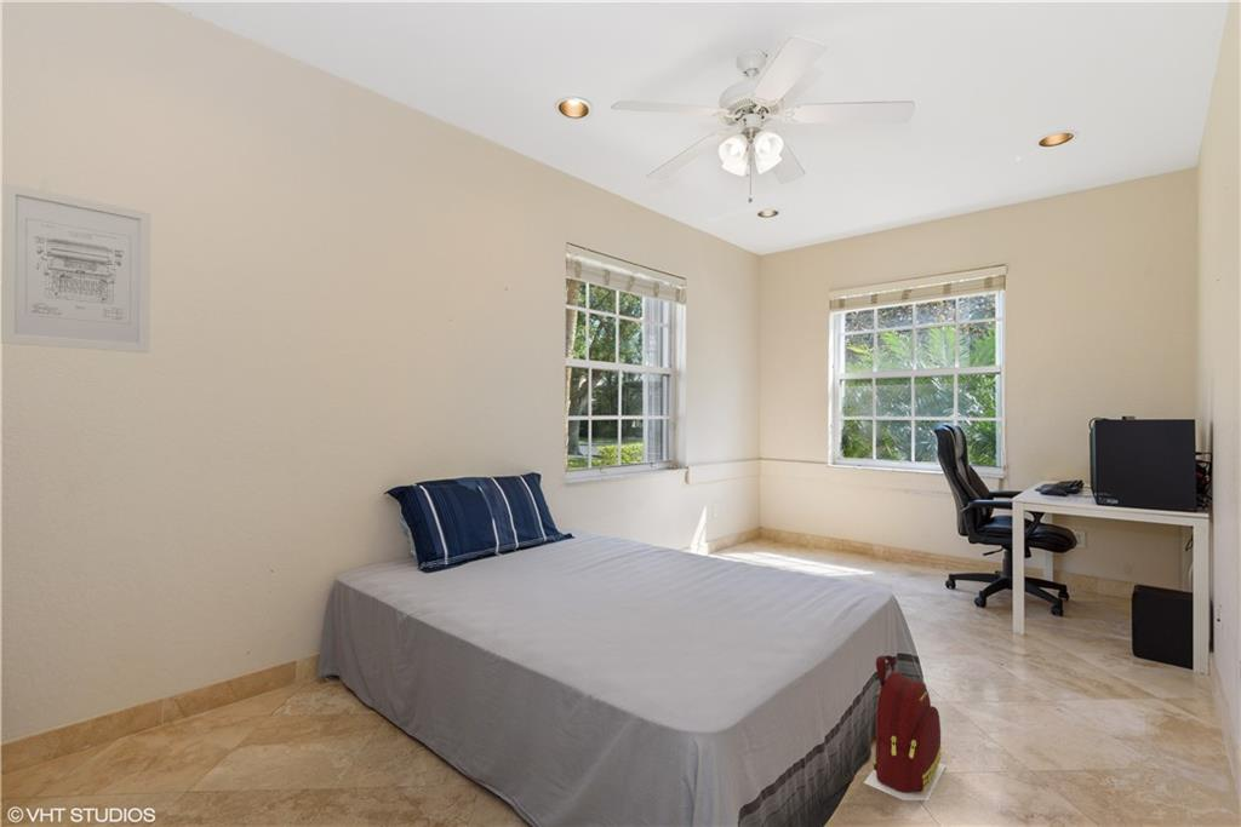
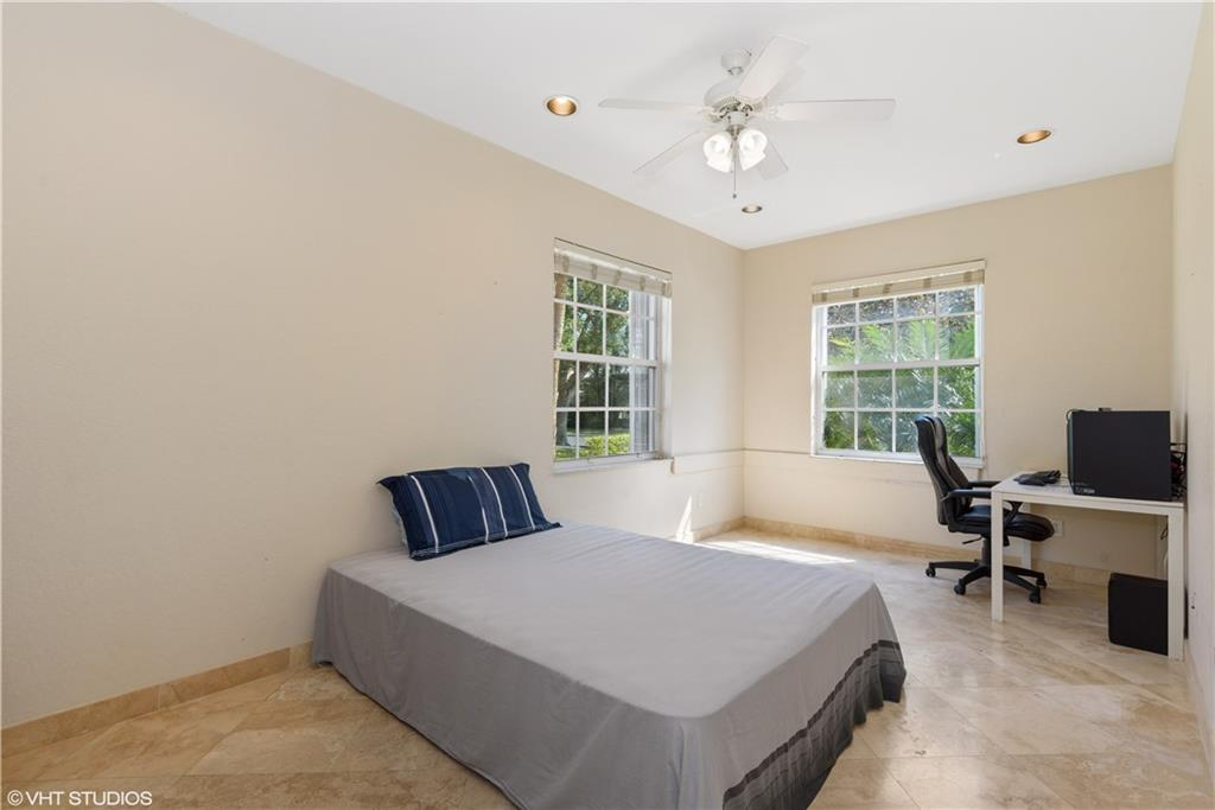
- backpack [863,654,948,802]
- wall art [0,182,151,354]
